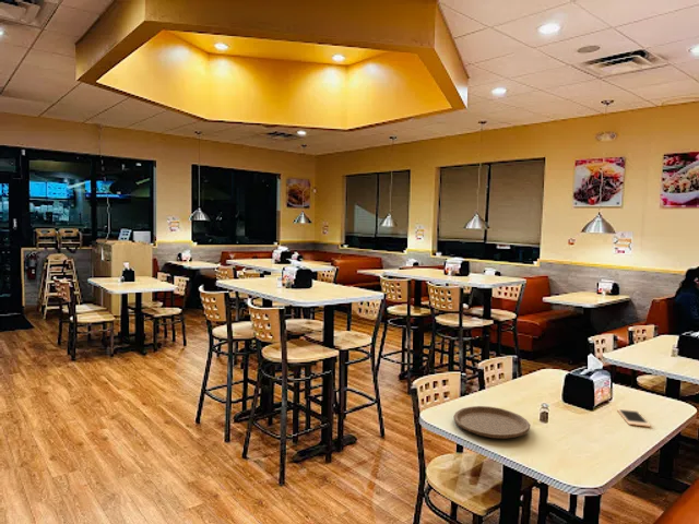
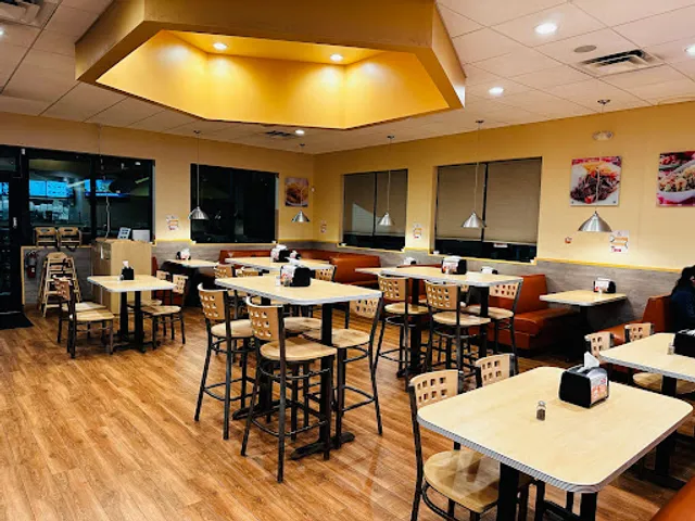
- cell phone [616,407,652,428]
- plate [452,405,532,439]
